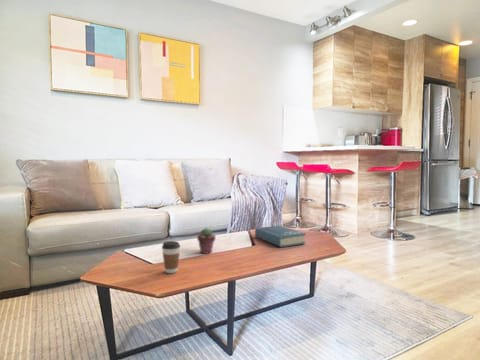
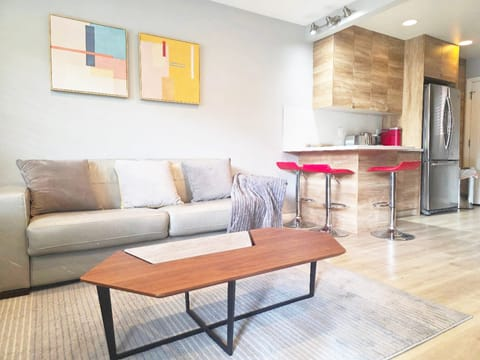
- coffee cup [161,240,181,274]
- potted succulent [196,227,217,255]
- book [254,225,307,248]
